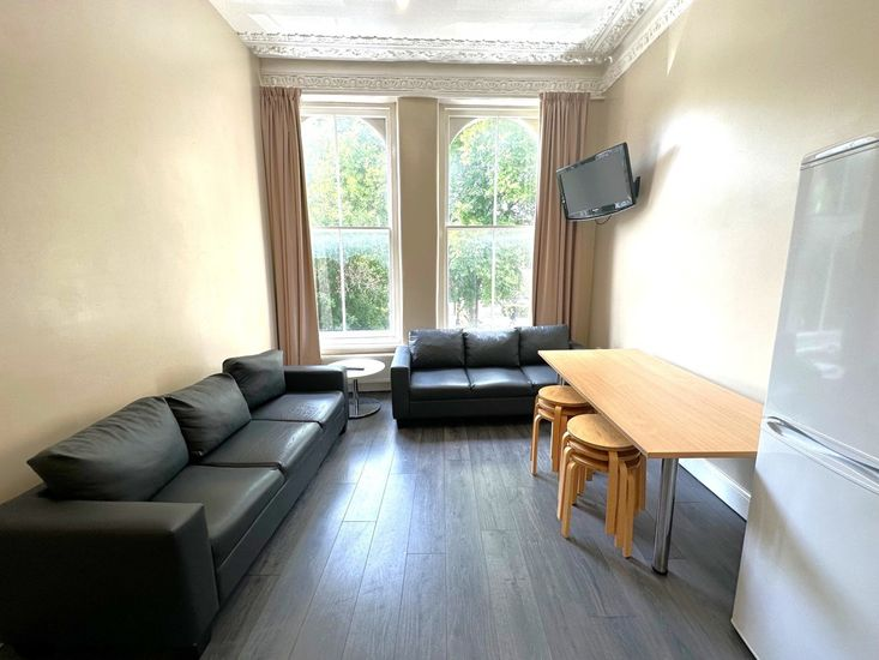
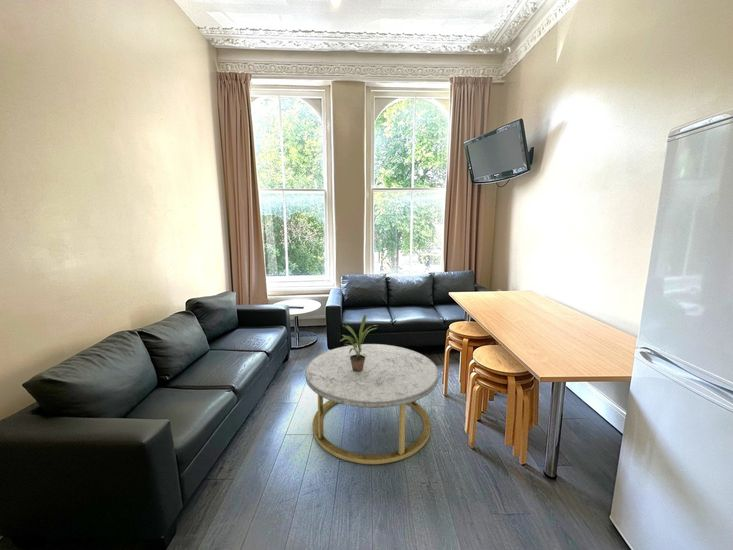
+ potted plant [339,313,379,372]
+ coffee table [304,343,440,465]
